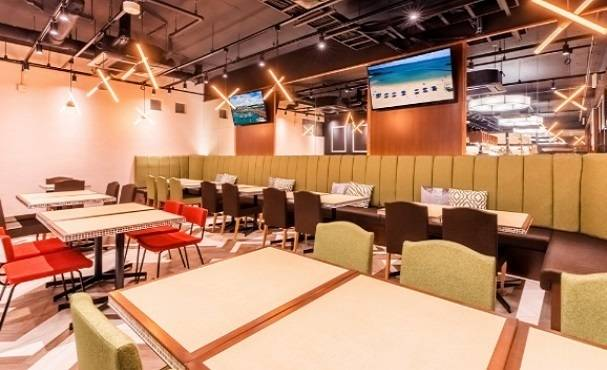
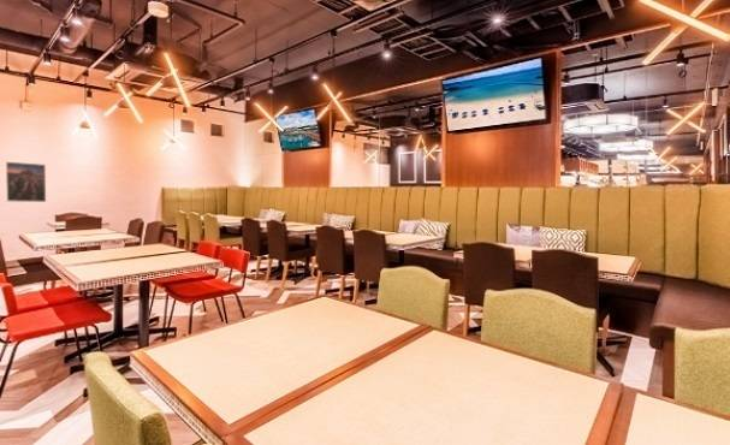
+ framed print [5,161,47,203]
